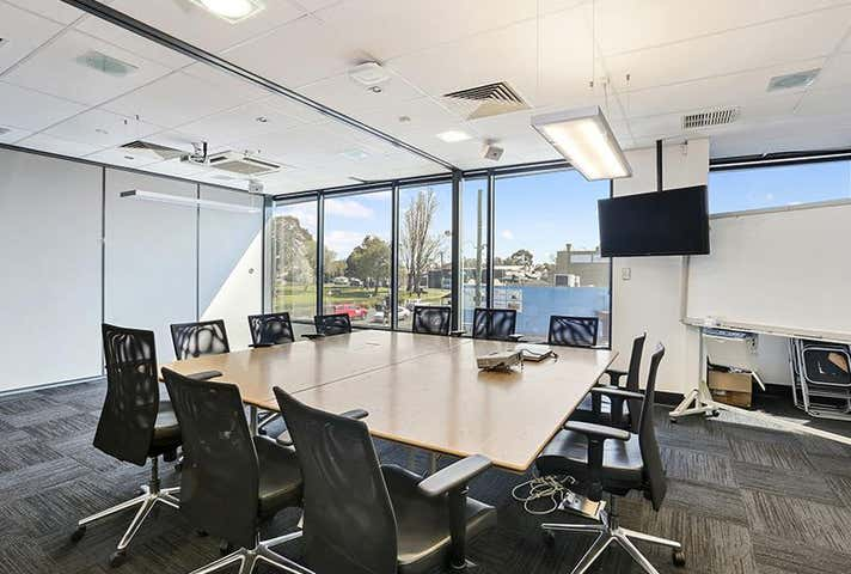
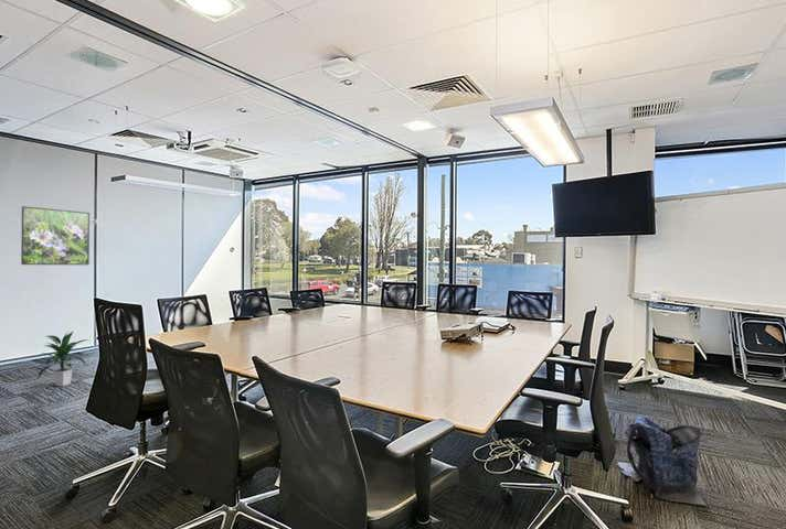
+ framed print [20,205,91,266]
+ indoor plant [36,330,91,387]
+ backpack [616,415,708,507]
